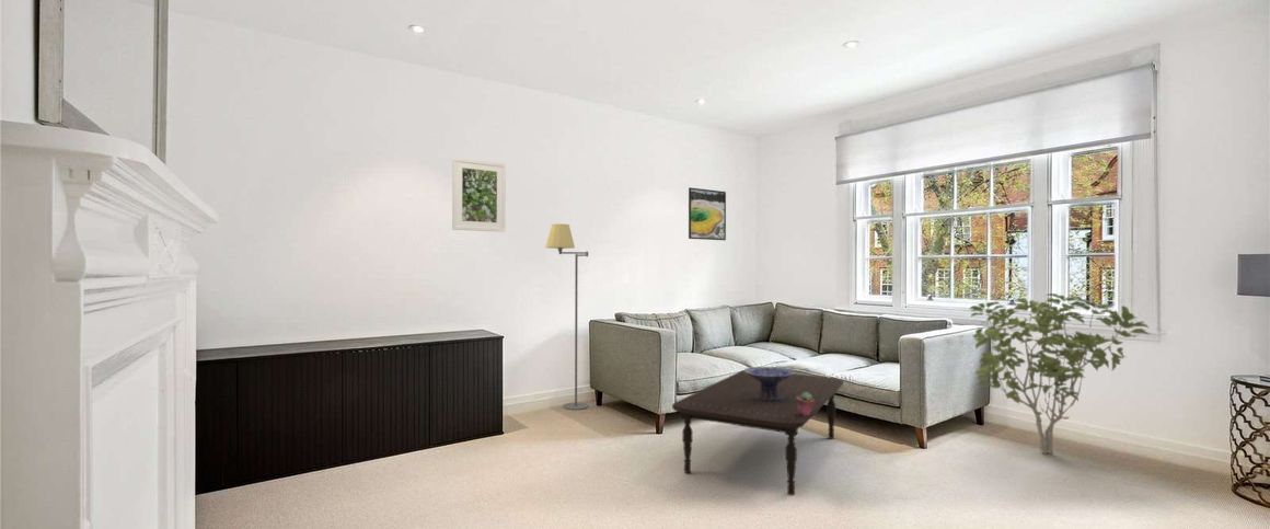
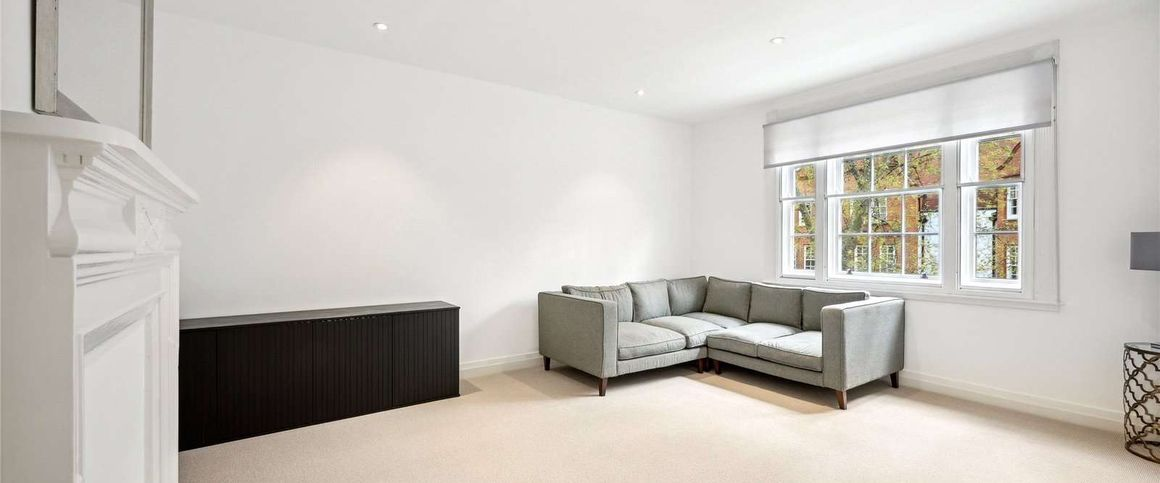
- floor lamp [544,222,590,411]
- shrub [969,292,1151,455]
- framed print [688,186,727,241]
- potted succulent [796,392,815,416]
- decorative bowl [743,366,797,402]
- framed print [451,157,507,233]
- coffee table [671,369,844,496]
